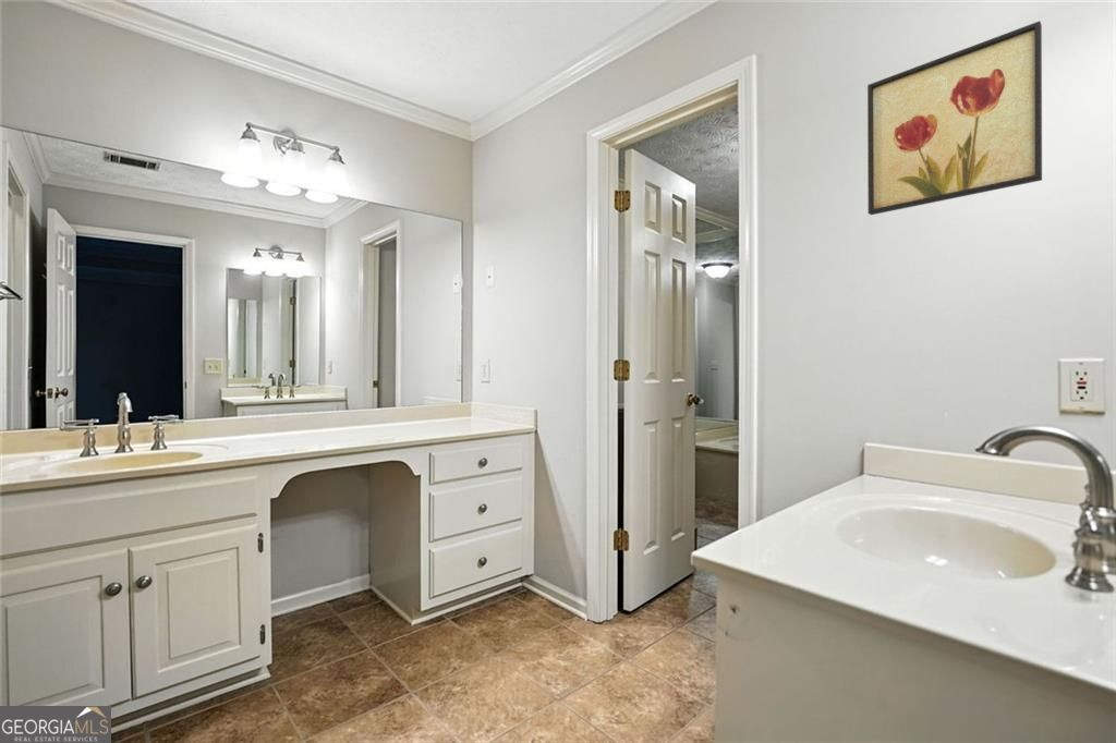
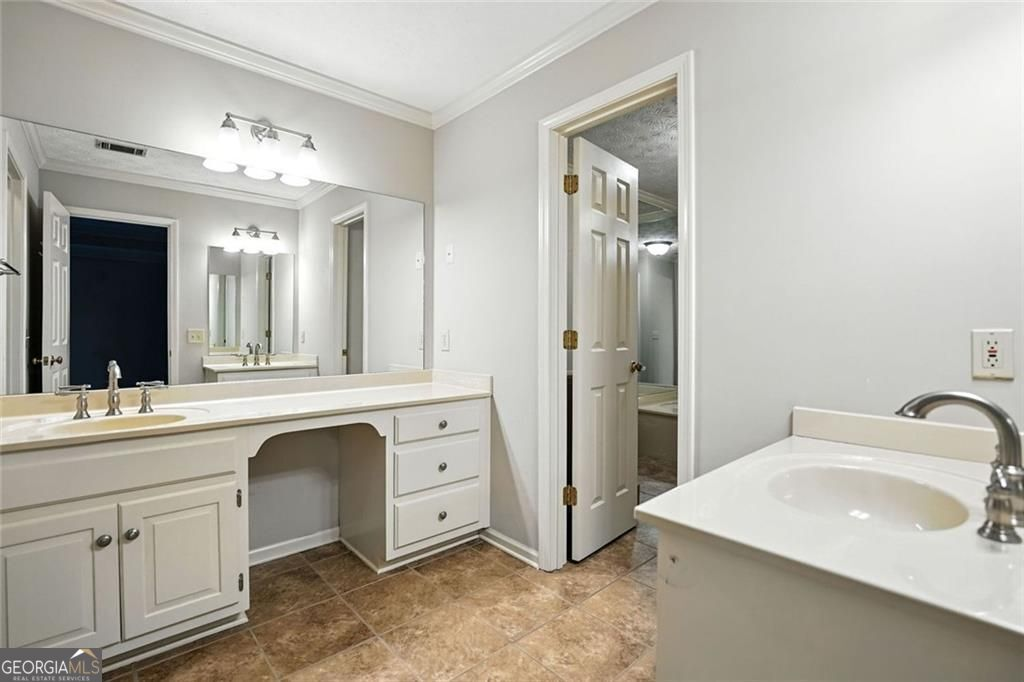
- wall art [866,20,1043,216]
